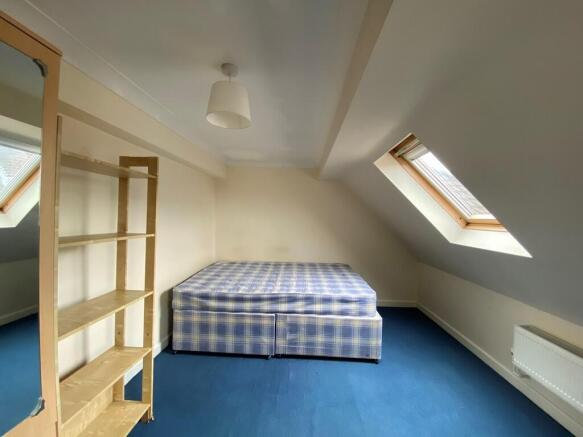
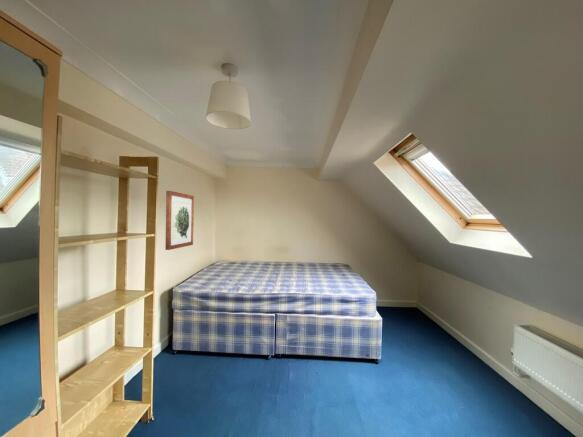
+ wall art [164,190,195,251]
